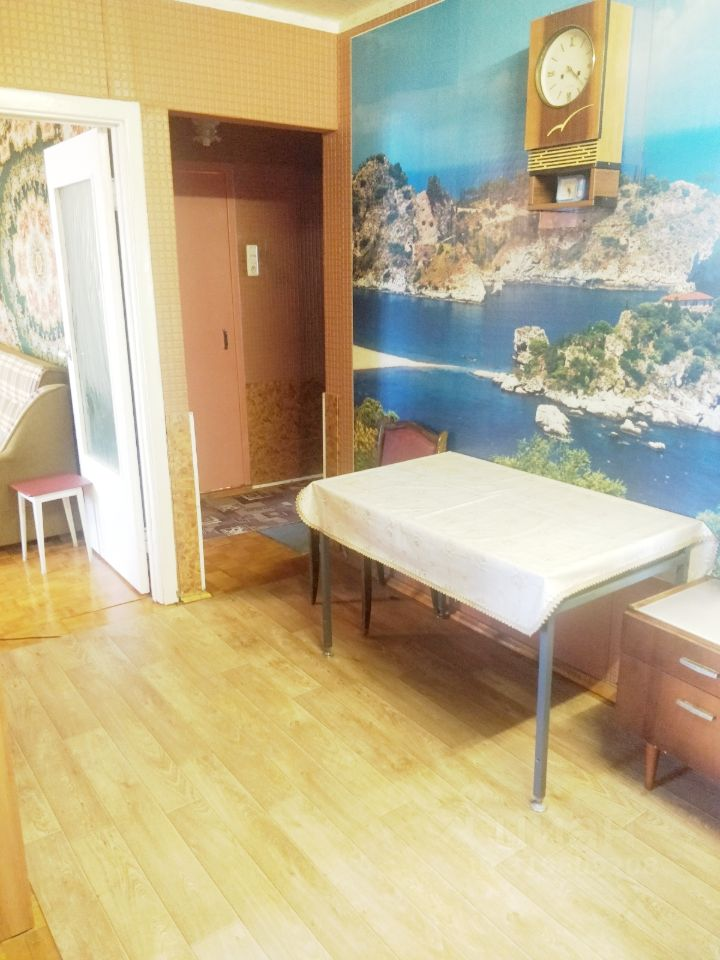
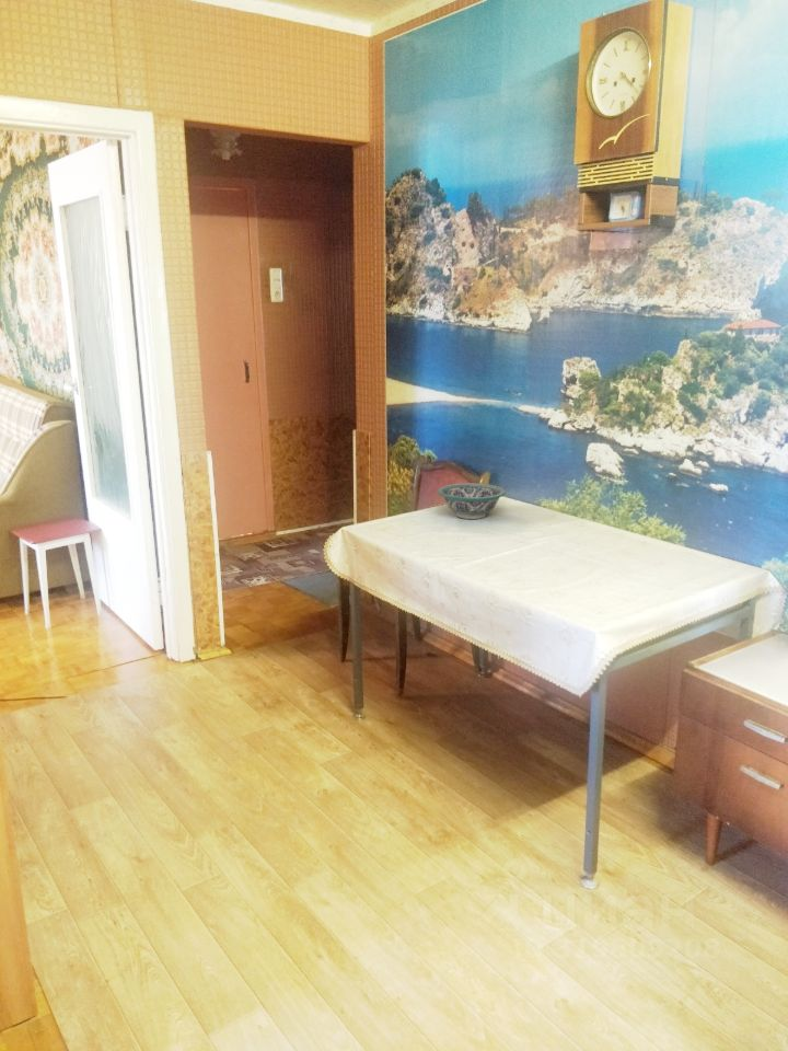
+ bowl [437,482,507,520]
